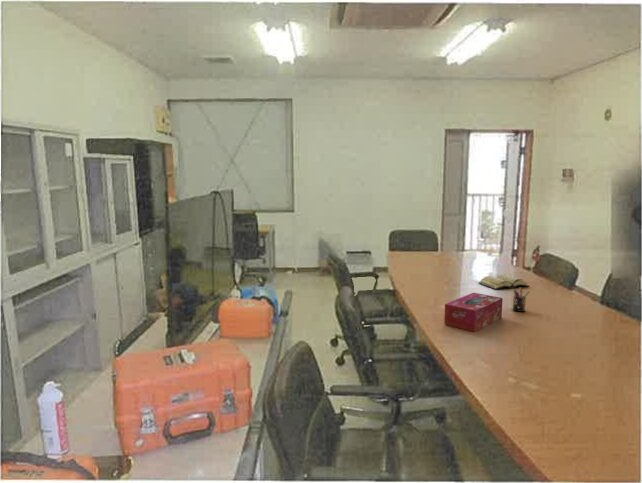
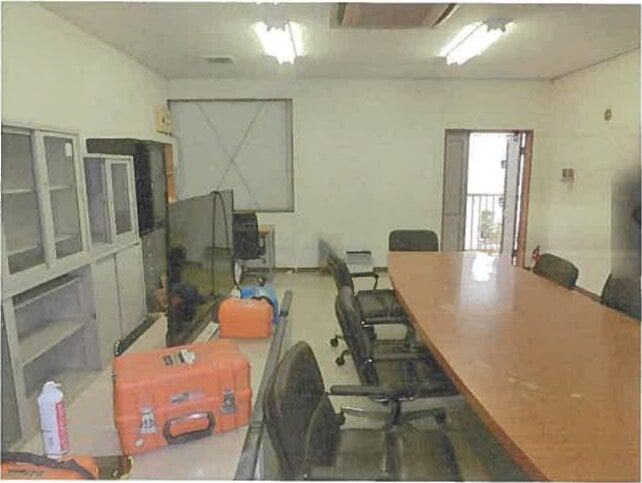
- tissue box [443,292,504,333]
- diary [477,273,530,291]
- pen holder [512,287,531,313]
